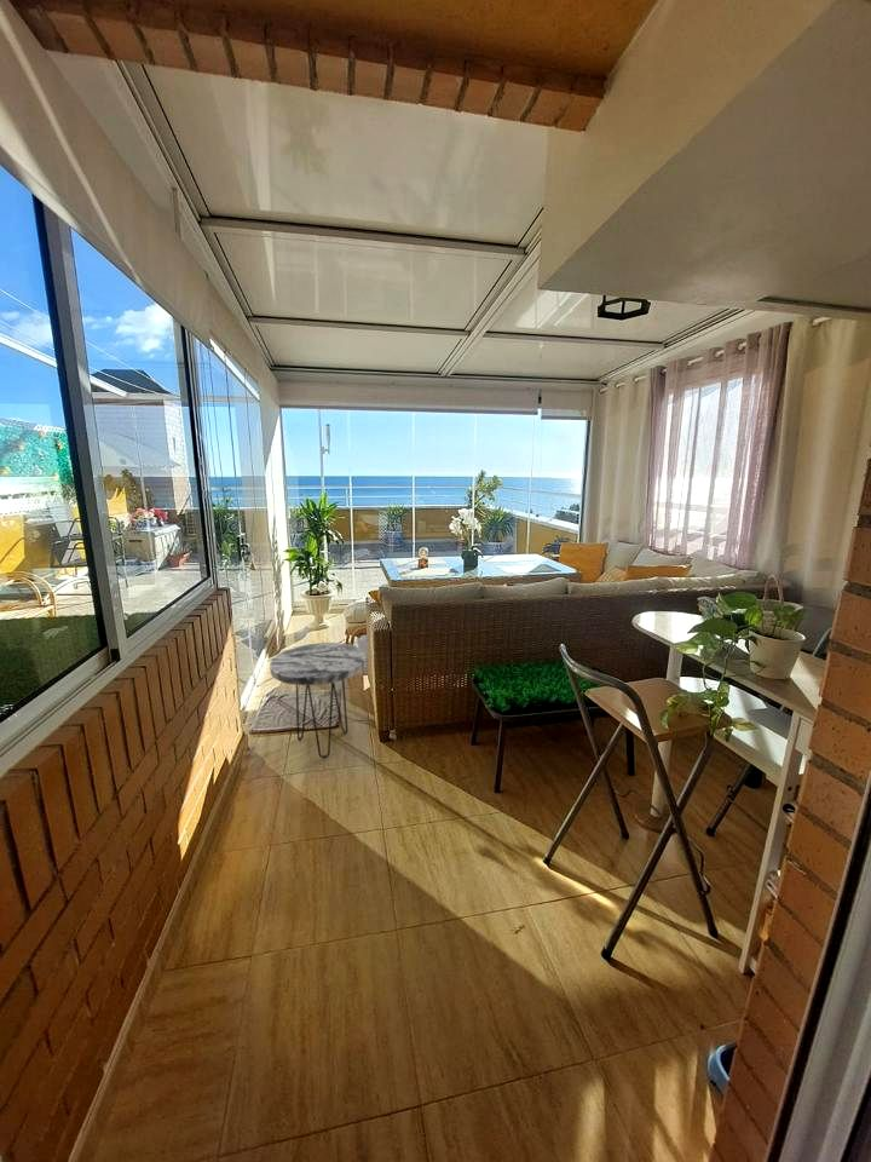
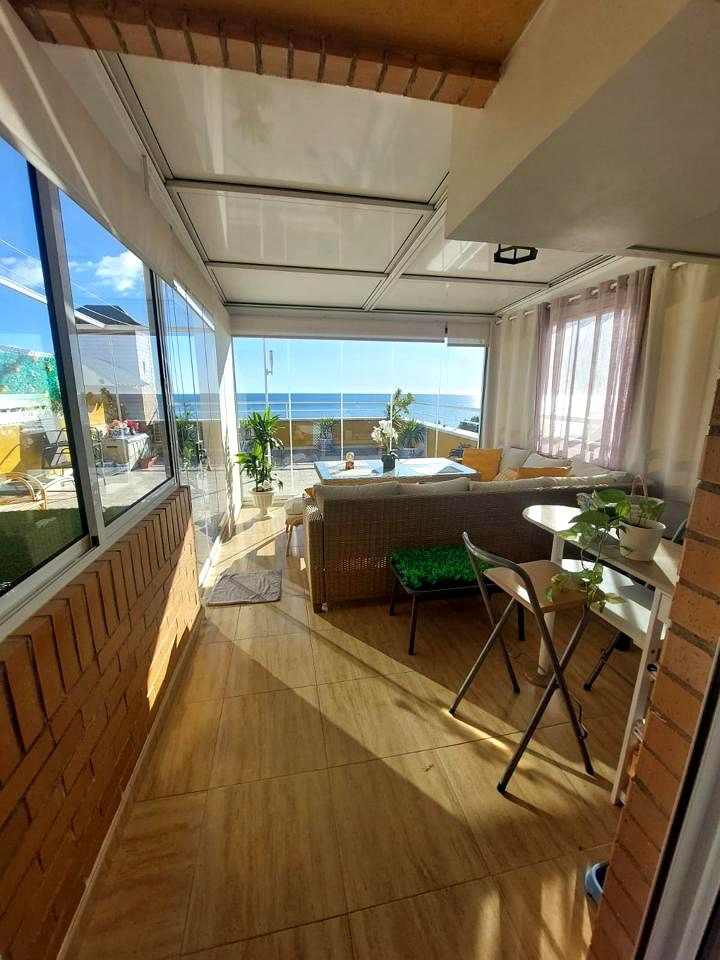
- side table [269,642,368,759]
